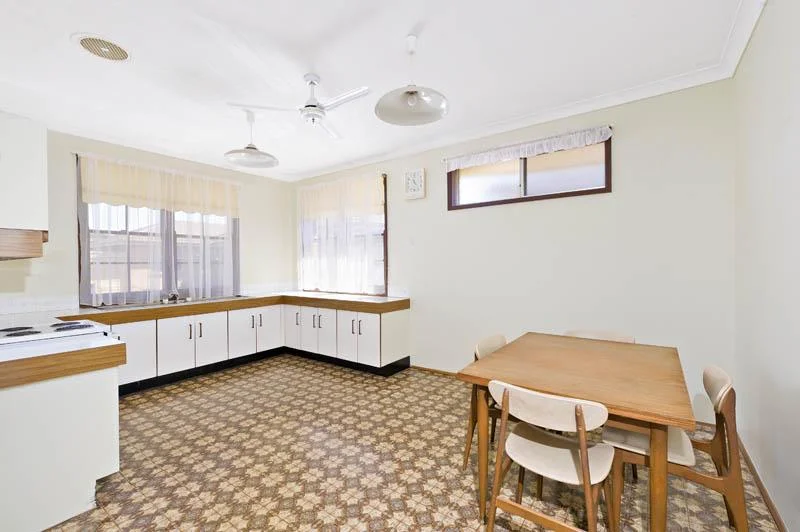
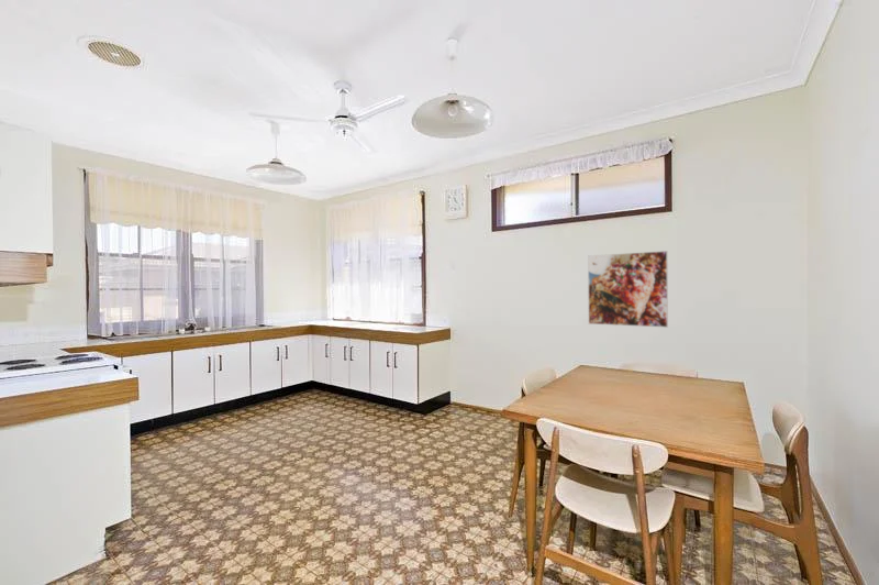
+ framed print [587,250,669,329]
